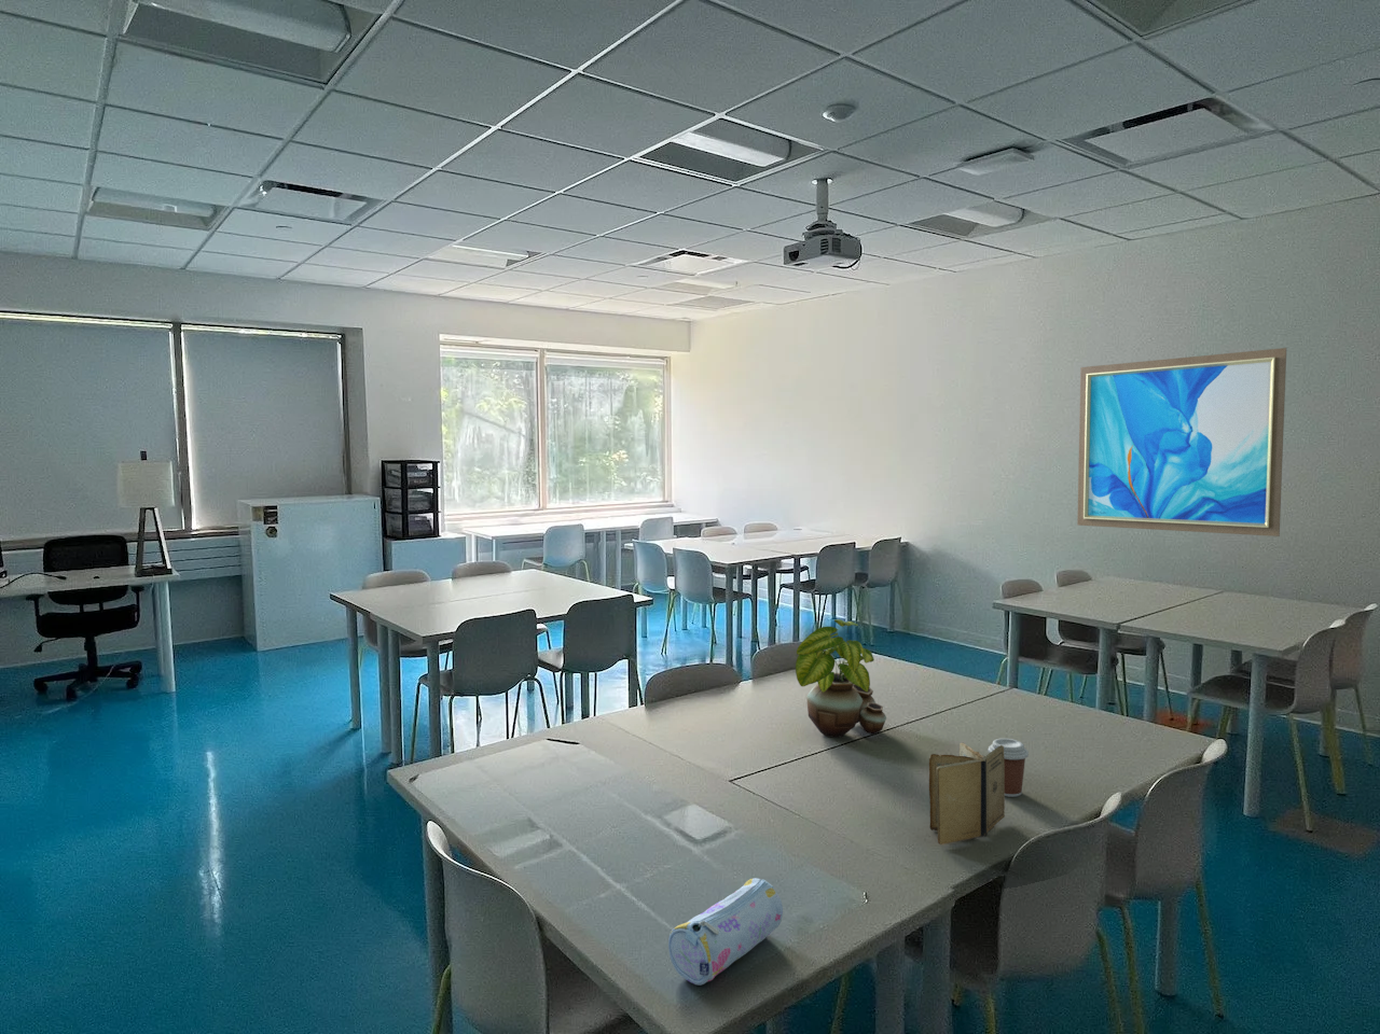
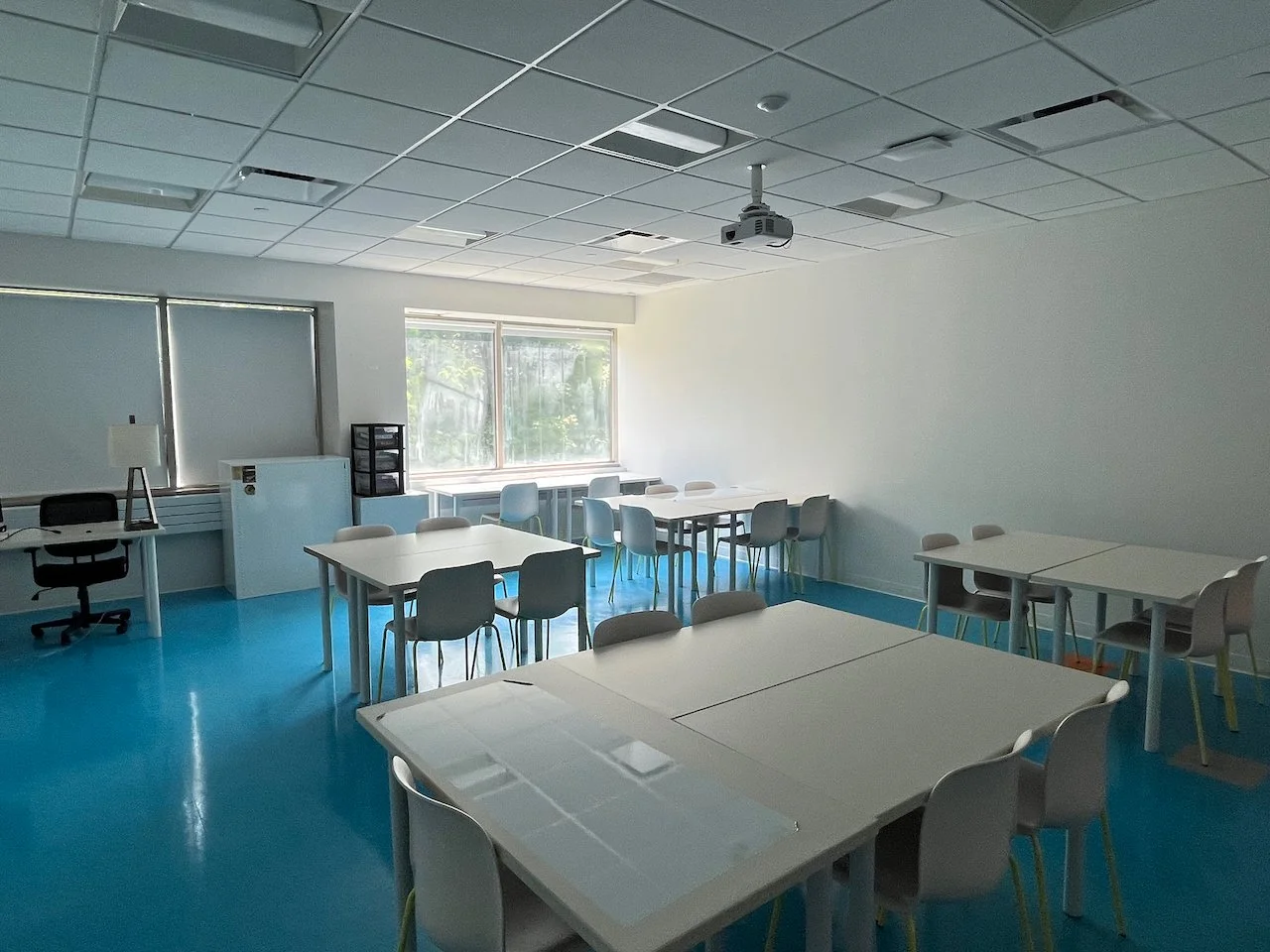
- wall art [1076,346,1288,538]
- pencil case [667,877,783,986]
- potted plant [794,618,888,739]
- book [928,742,1006,845]
- coffee cup [987,737,1030,798]
